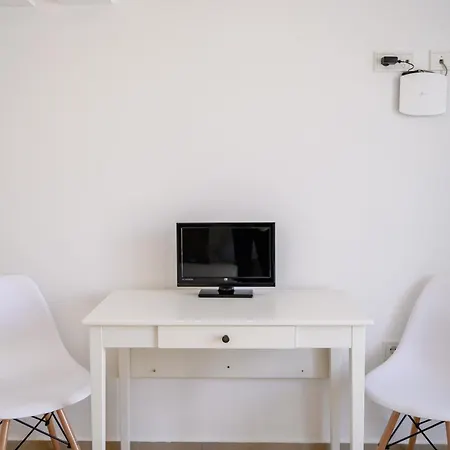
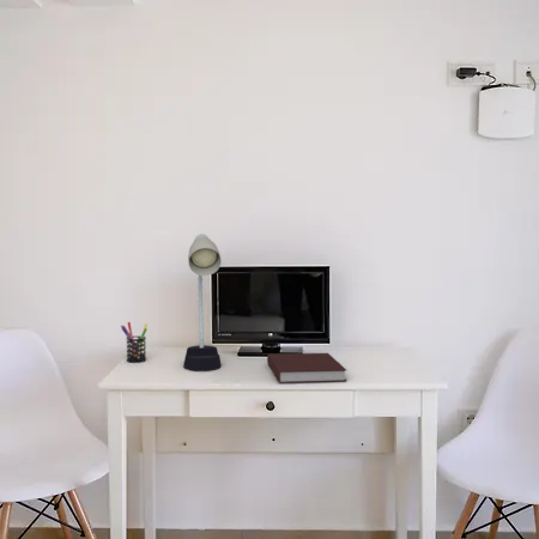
+ desk lamp [182,232,223,373]
+ pen holder [120,321,149,363]
+ notebook [266,352,347,384]
